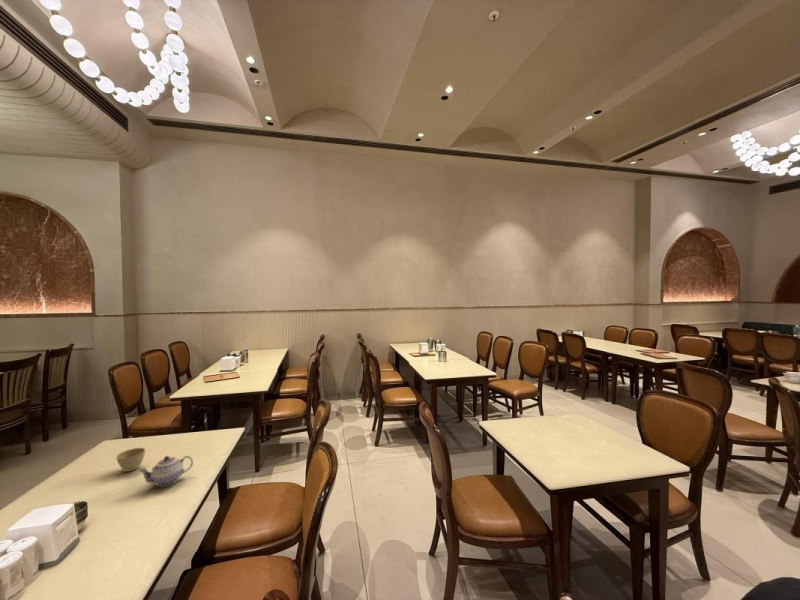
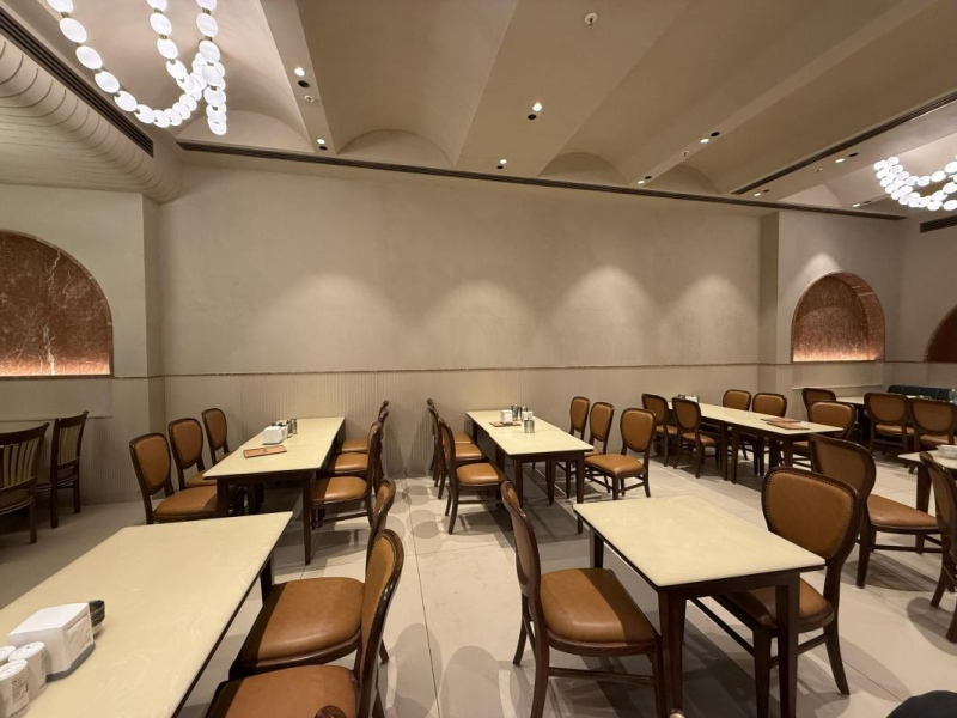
- flower pot [115,447,146,473]
- teapot [138,455,194,488]
